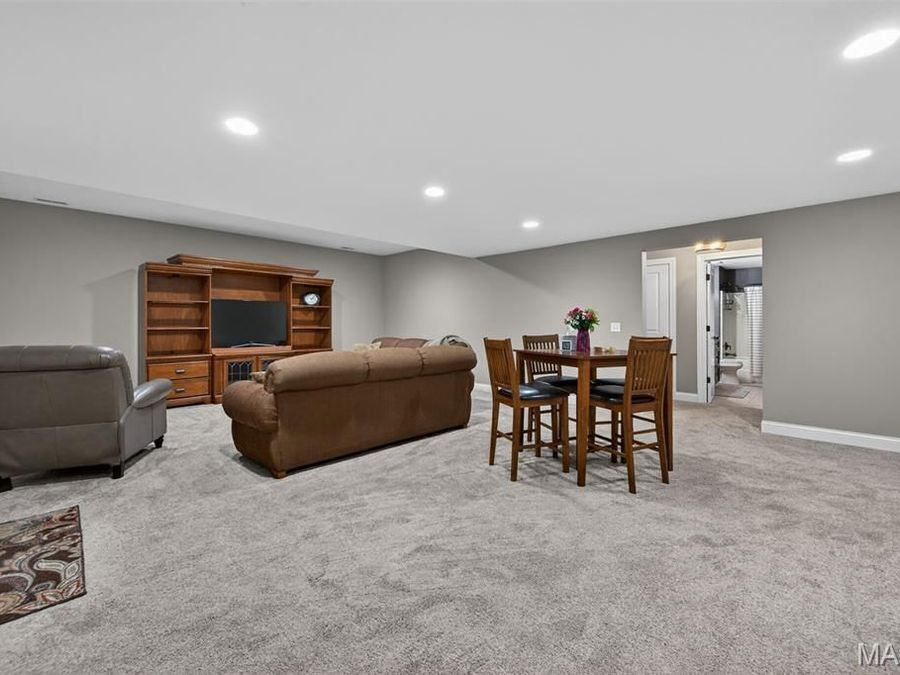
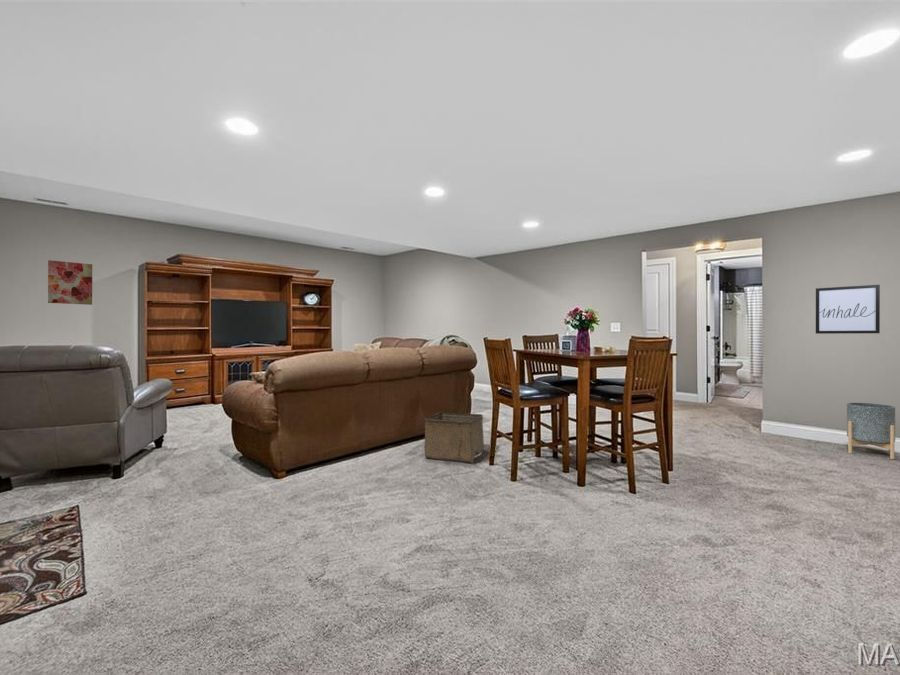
+ storage bin [424,411,485,463]
+ planter [846,402,896,460]
+ wall art [47,259,93,306]
+ wall art [815,284,881,335]
